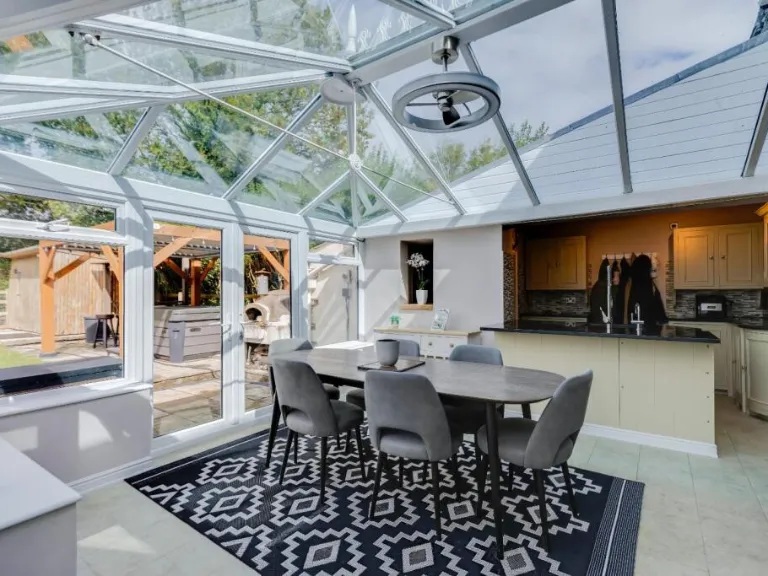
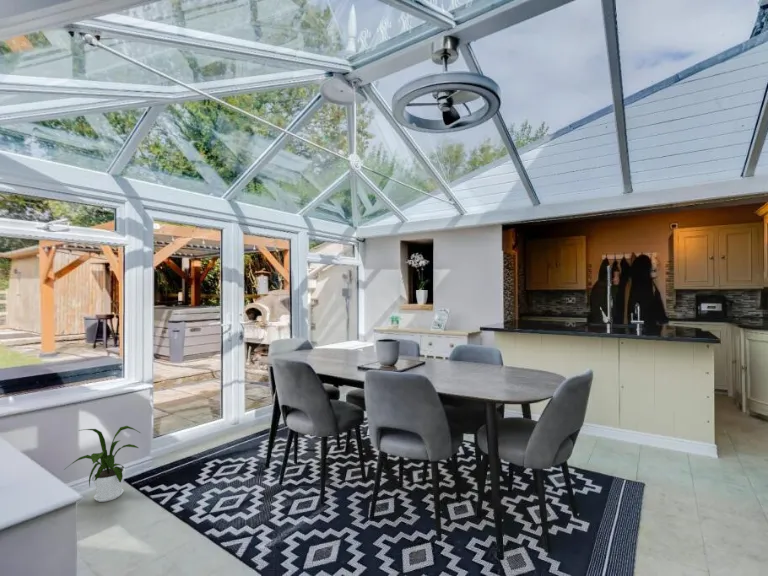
+ house plant [63,425,141,503]
